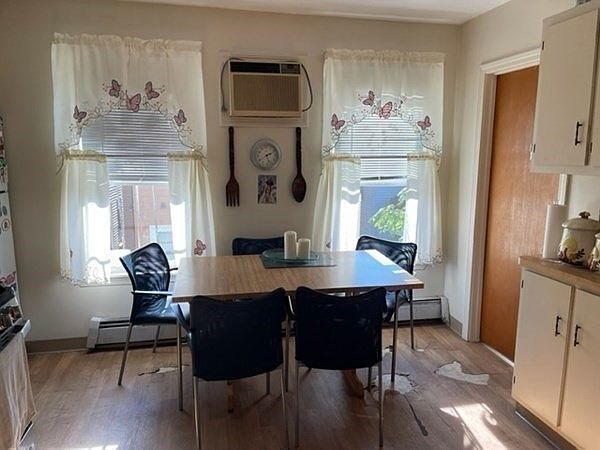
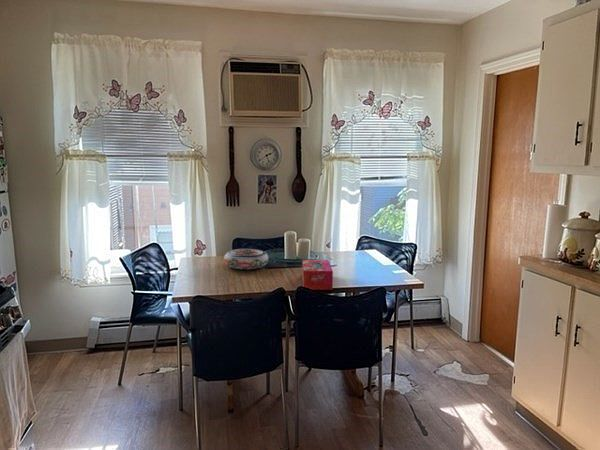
+ tissue box [301,259,334,291]
+ bowl [223,248,269,270]
